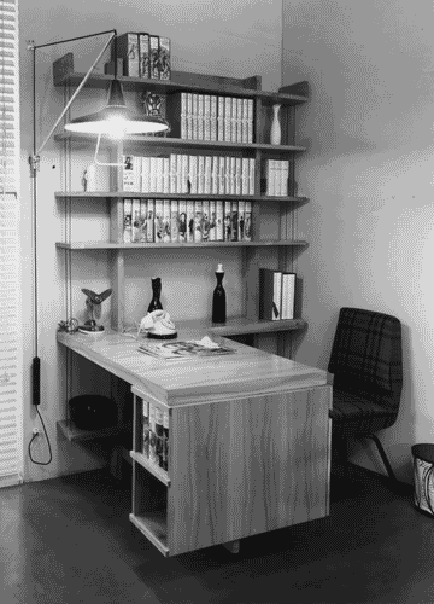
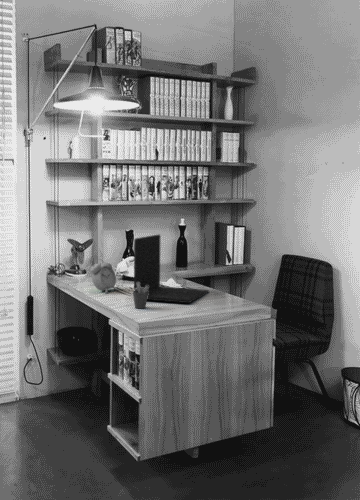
+ pen holder [132,282,149,309]
+ laptop [133,233,210,304]
+ alarm clock [89,258,120,294]
